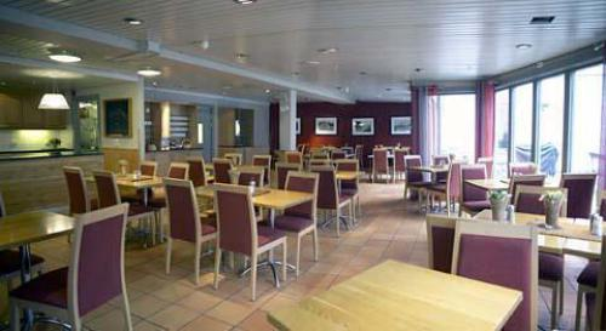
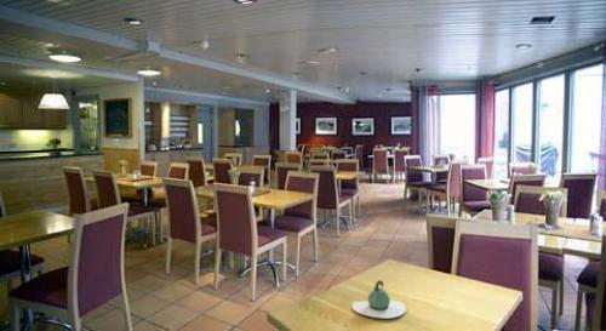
+ teapot [350,279,407,319]
